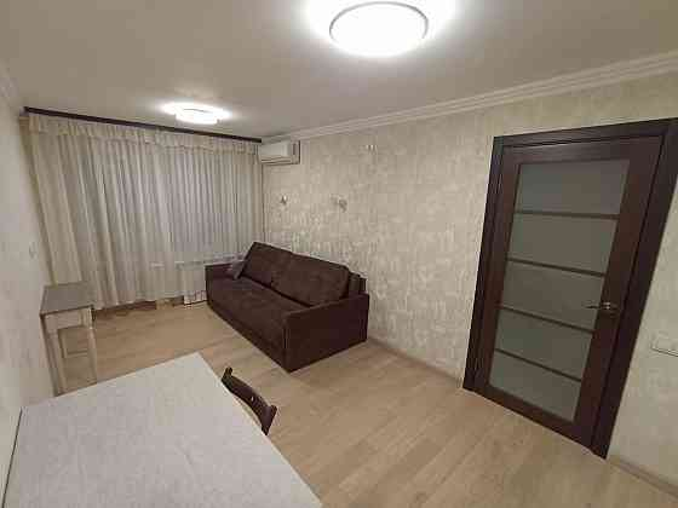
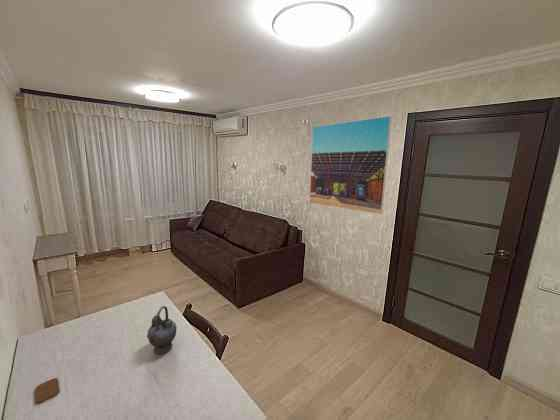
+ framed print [309,115,393,215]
+ teapot [146,305,178,355]
+ coaster [35,377,60,404]
